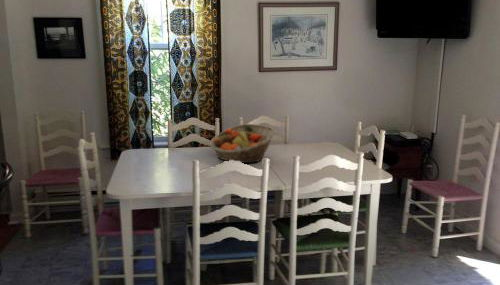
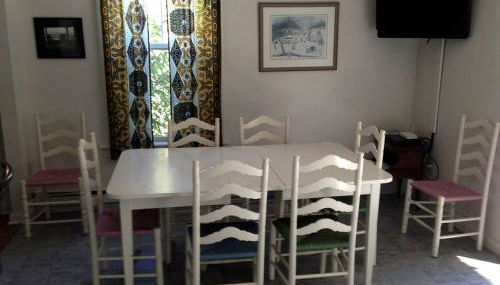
- fruit basket [209,123,277,164]
